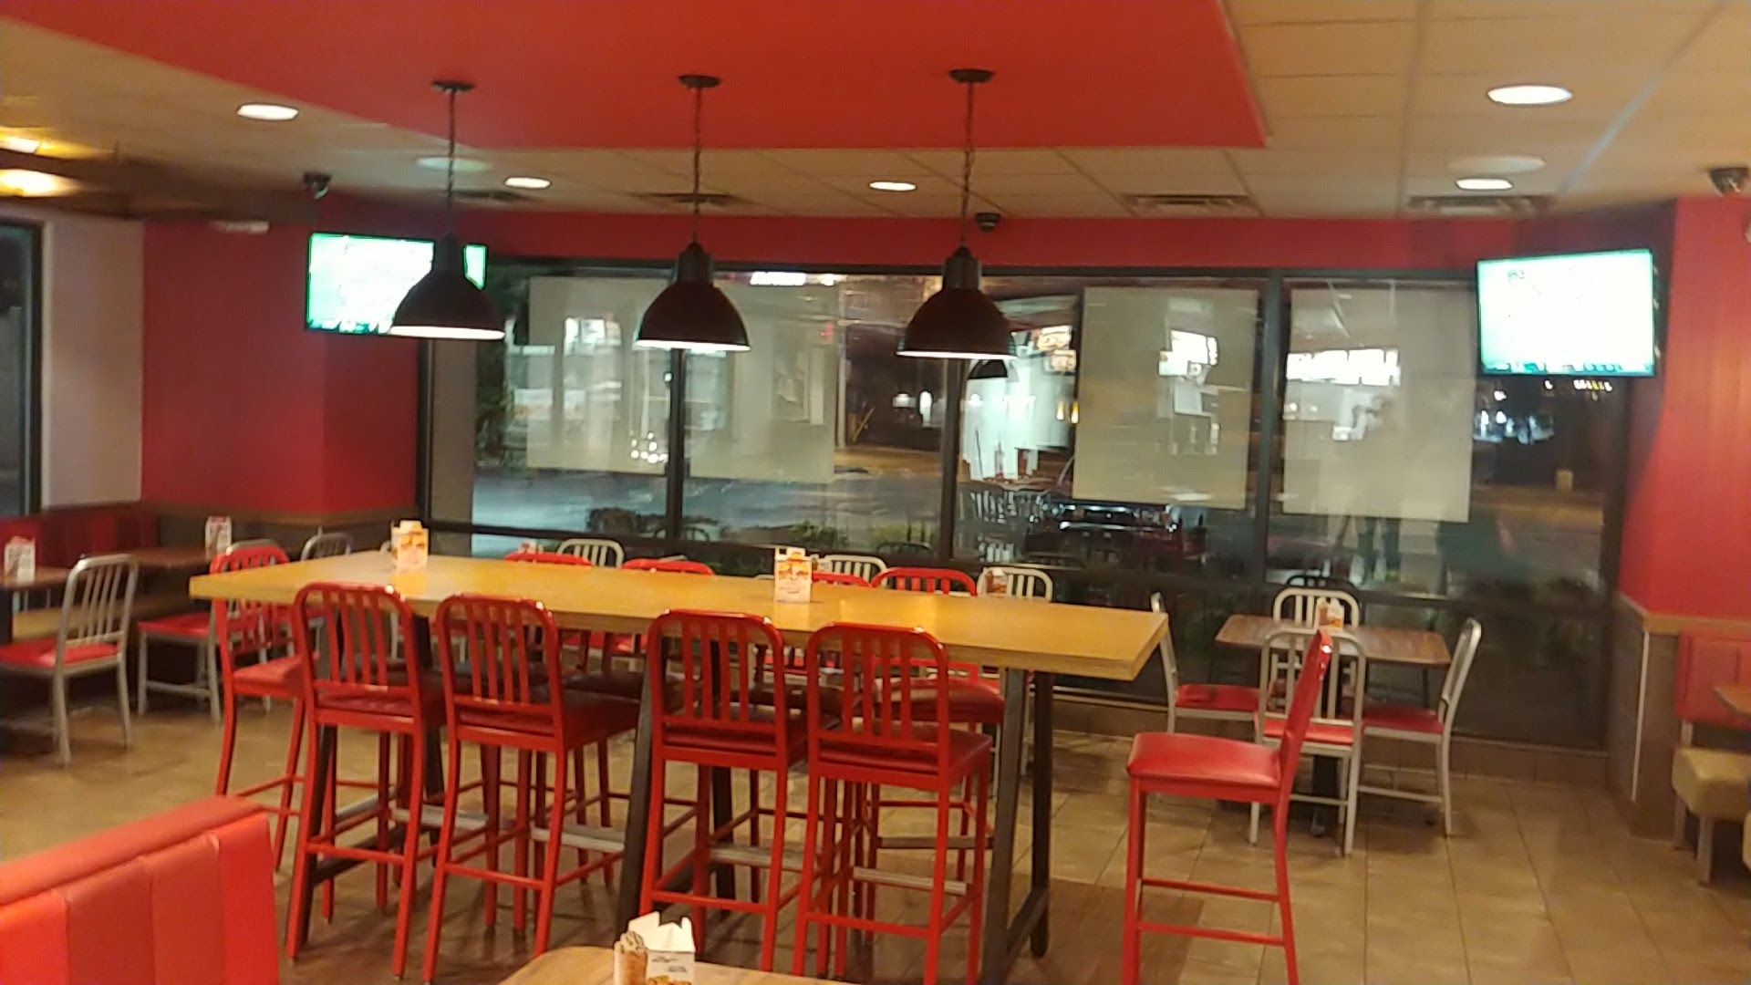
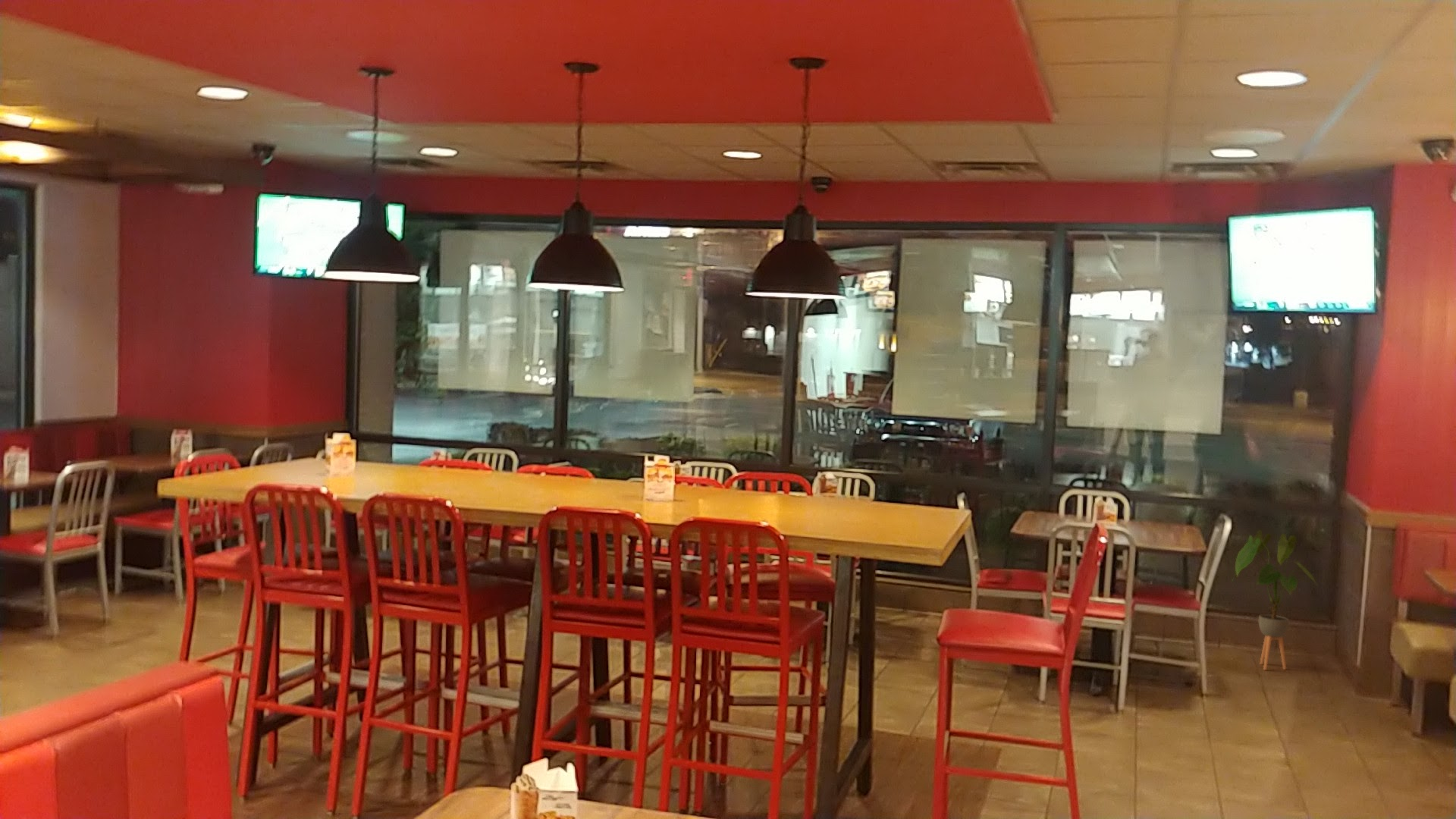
+ house plant [1231,529,1319,670]
